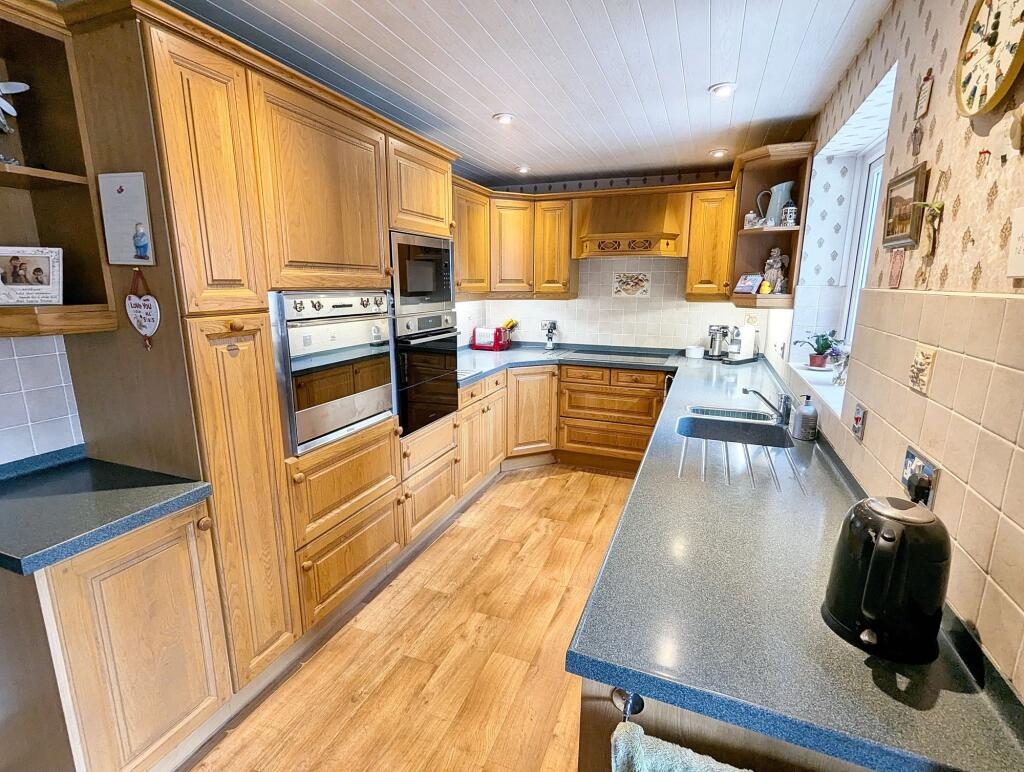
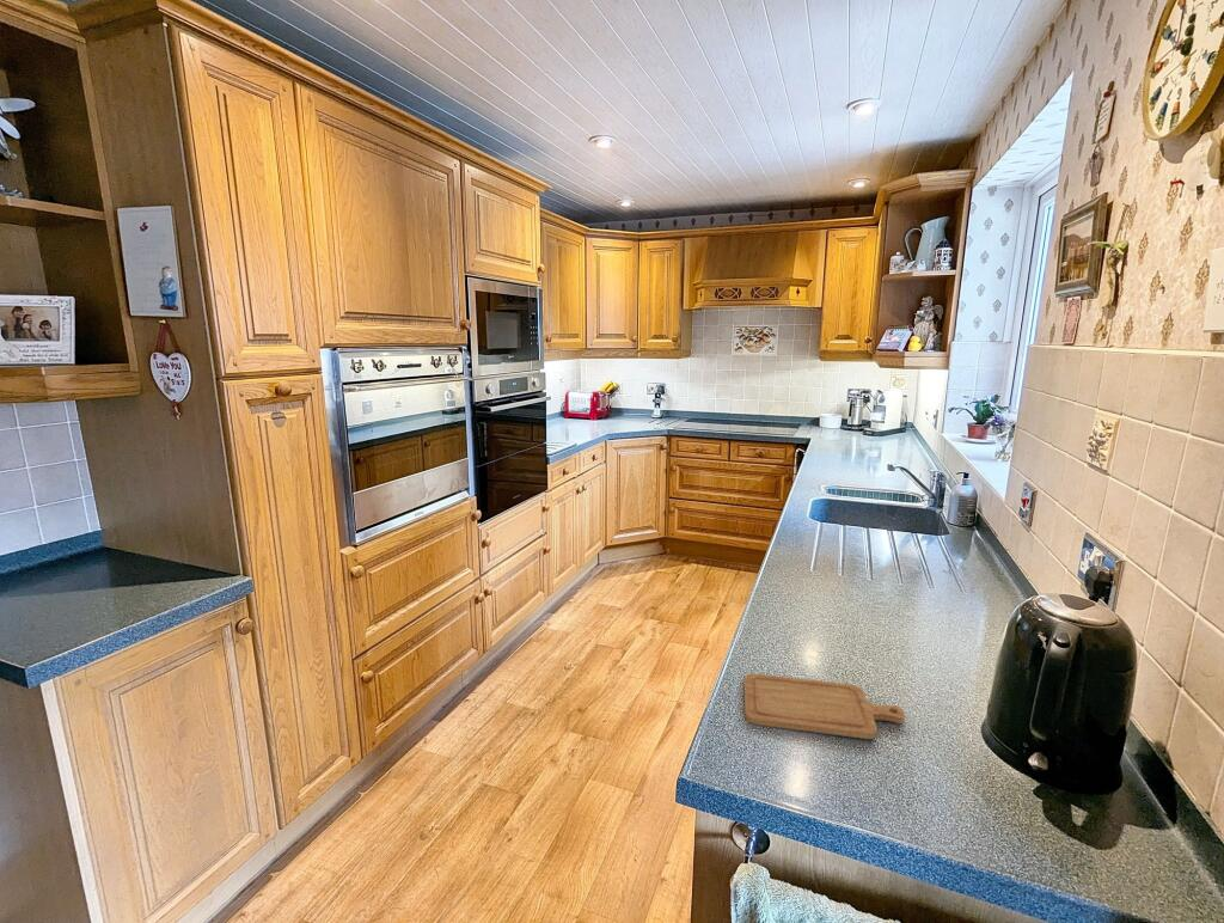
+ chopping board [743,672,906,740]
